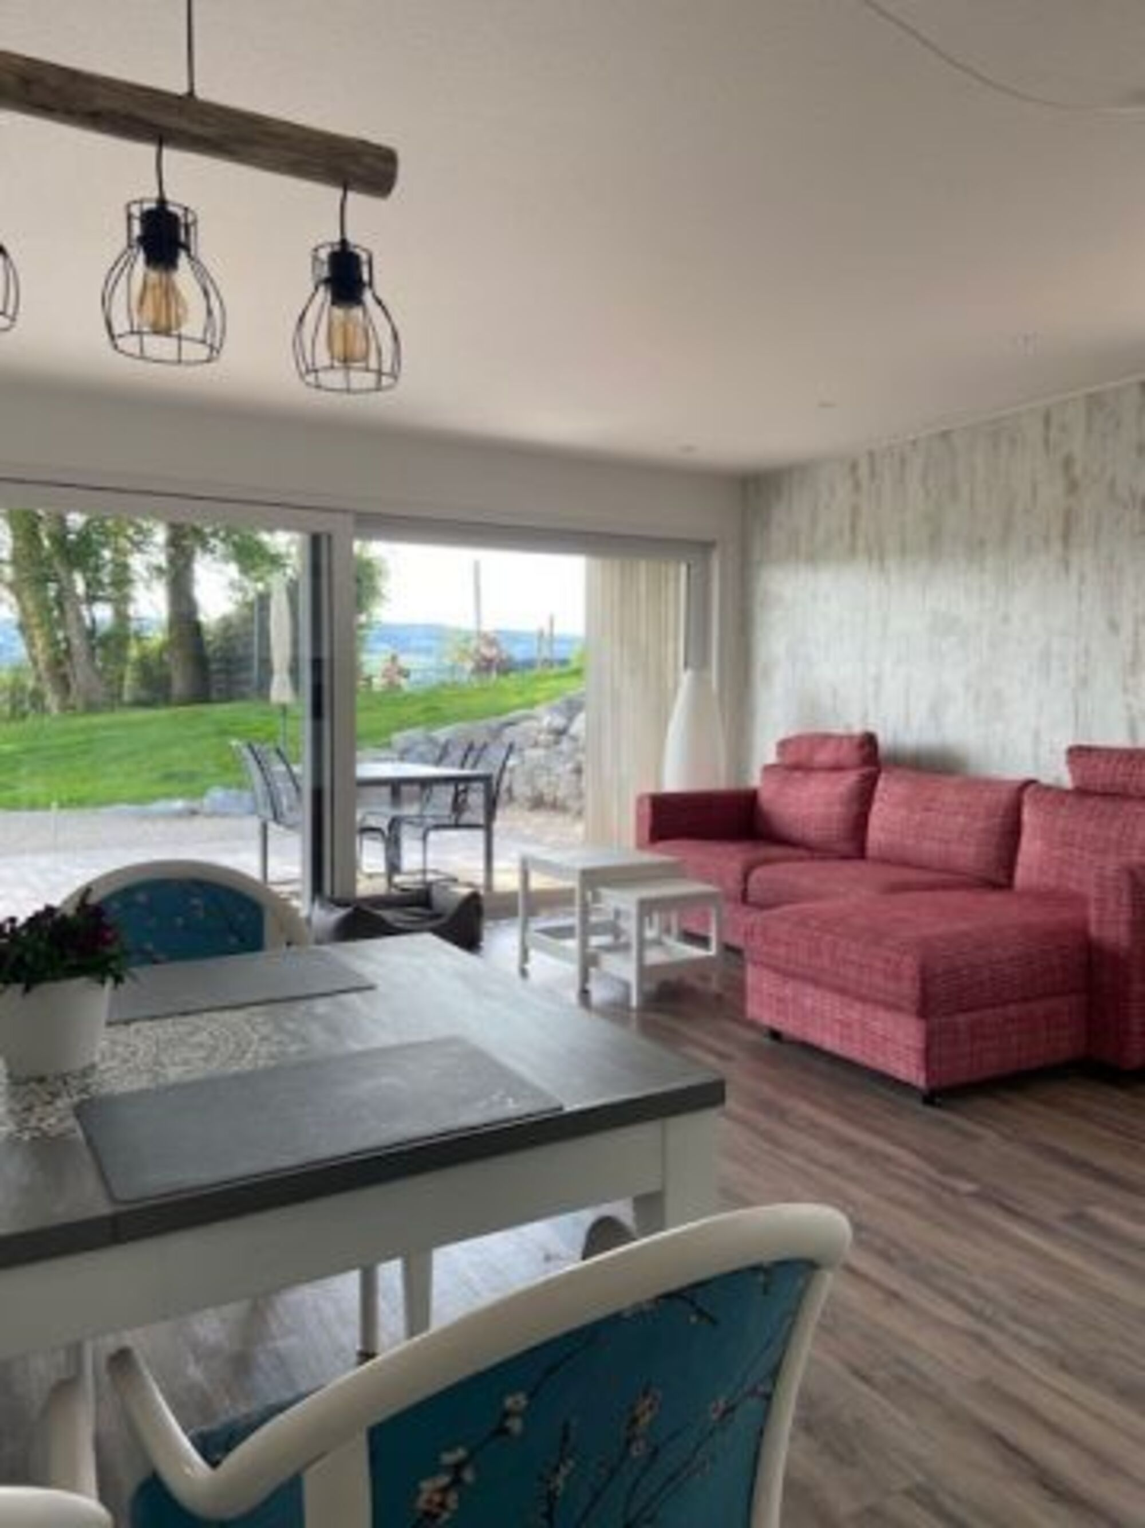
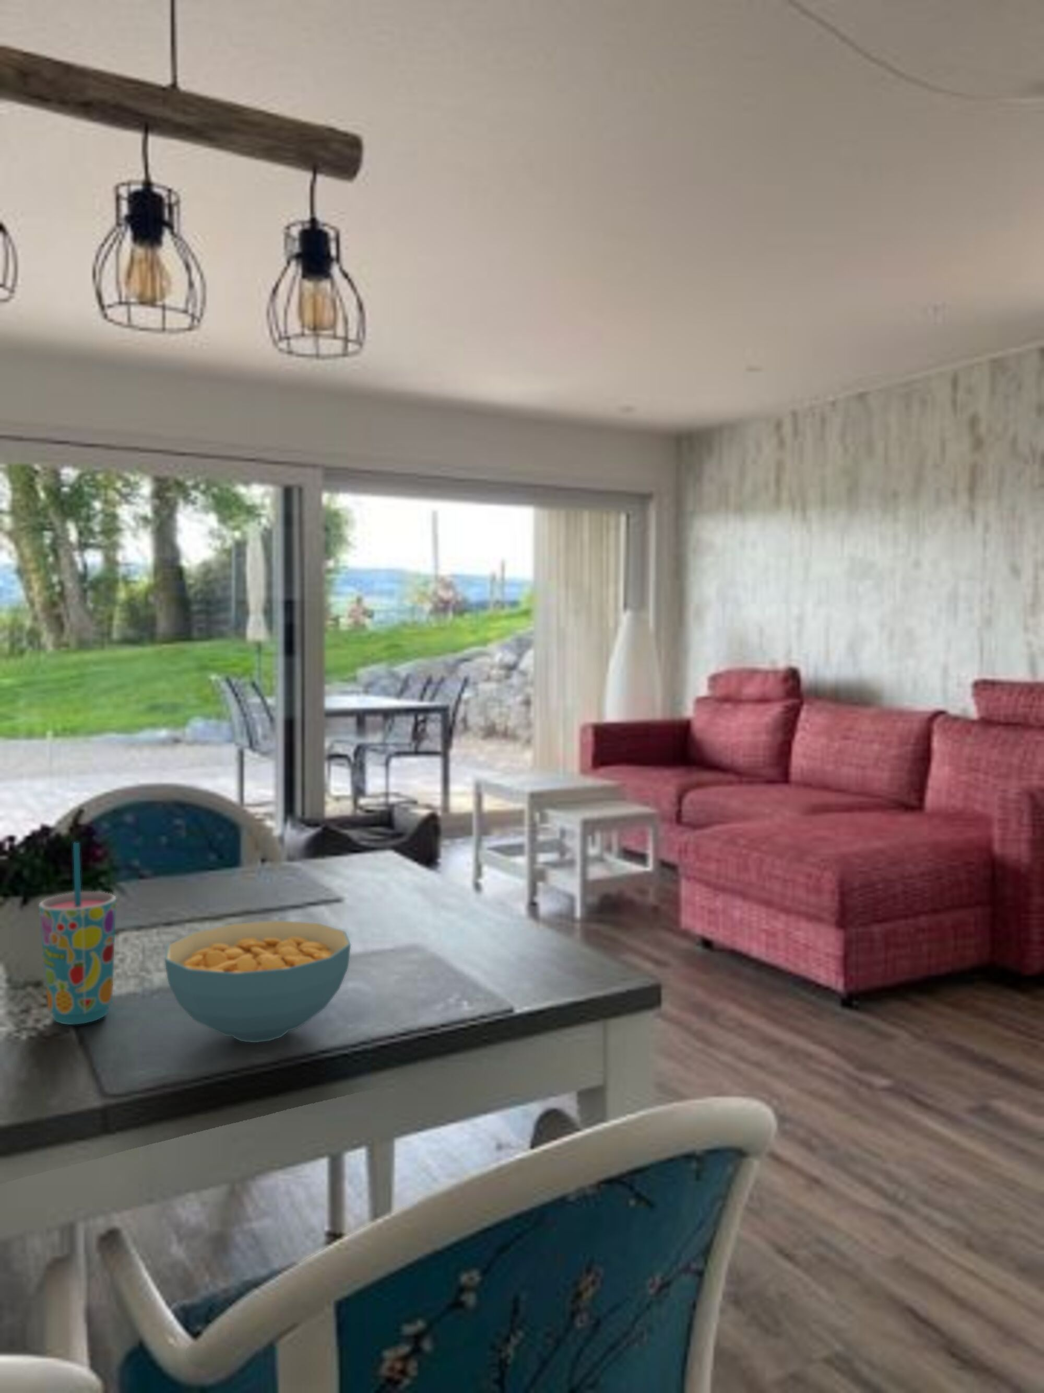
+ cereal bowl [163,920,351,1043]
+ cup [38,842,116,1026]
